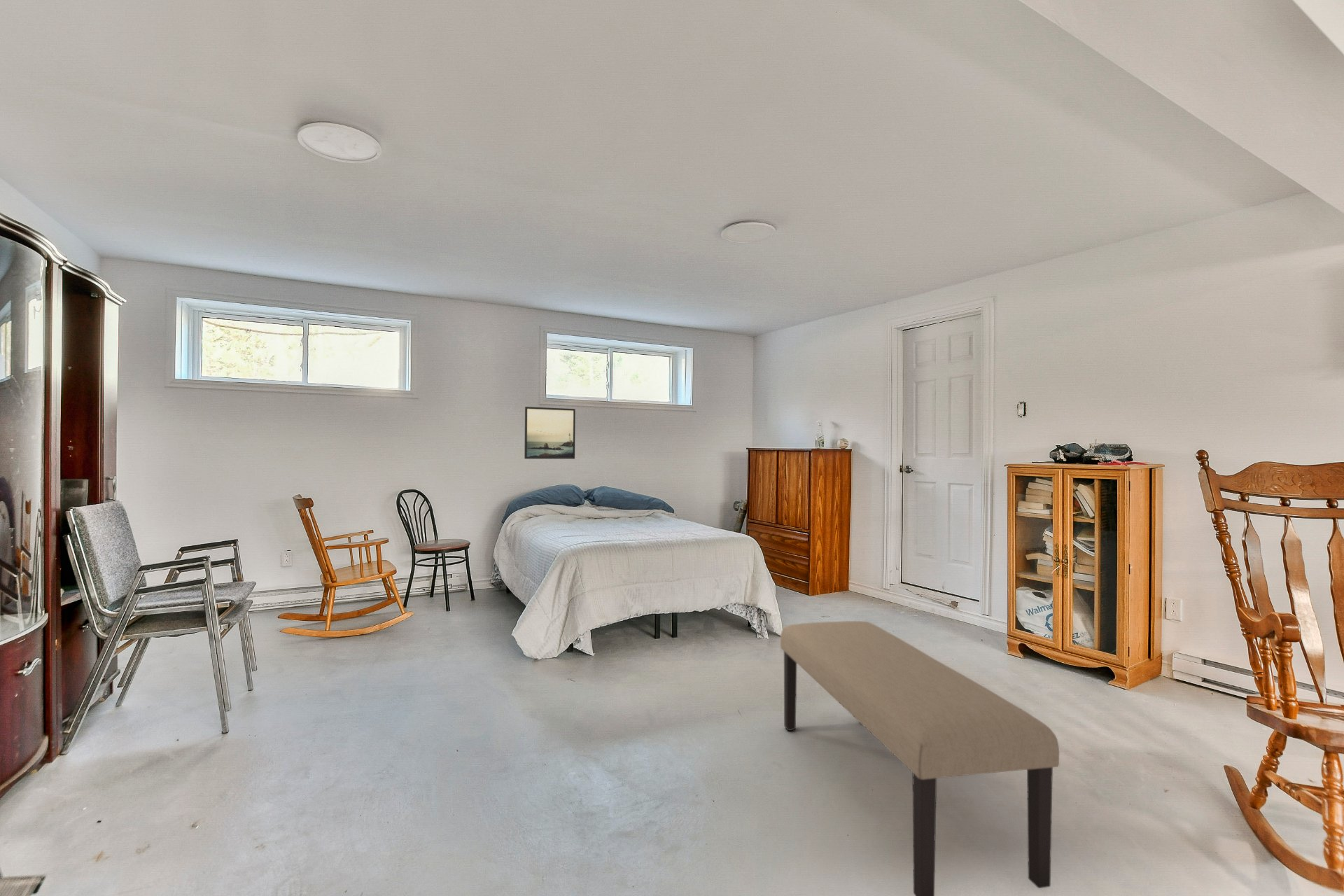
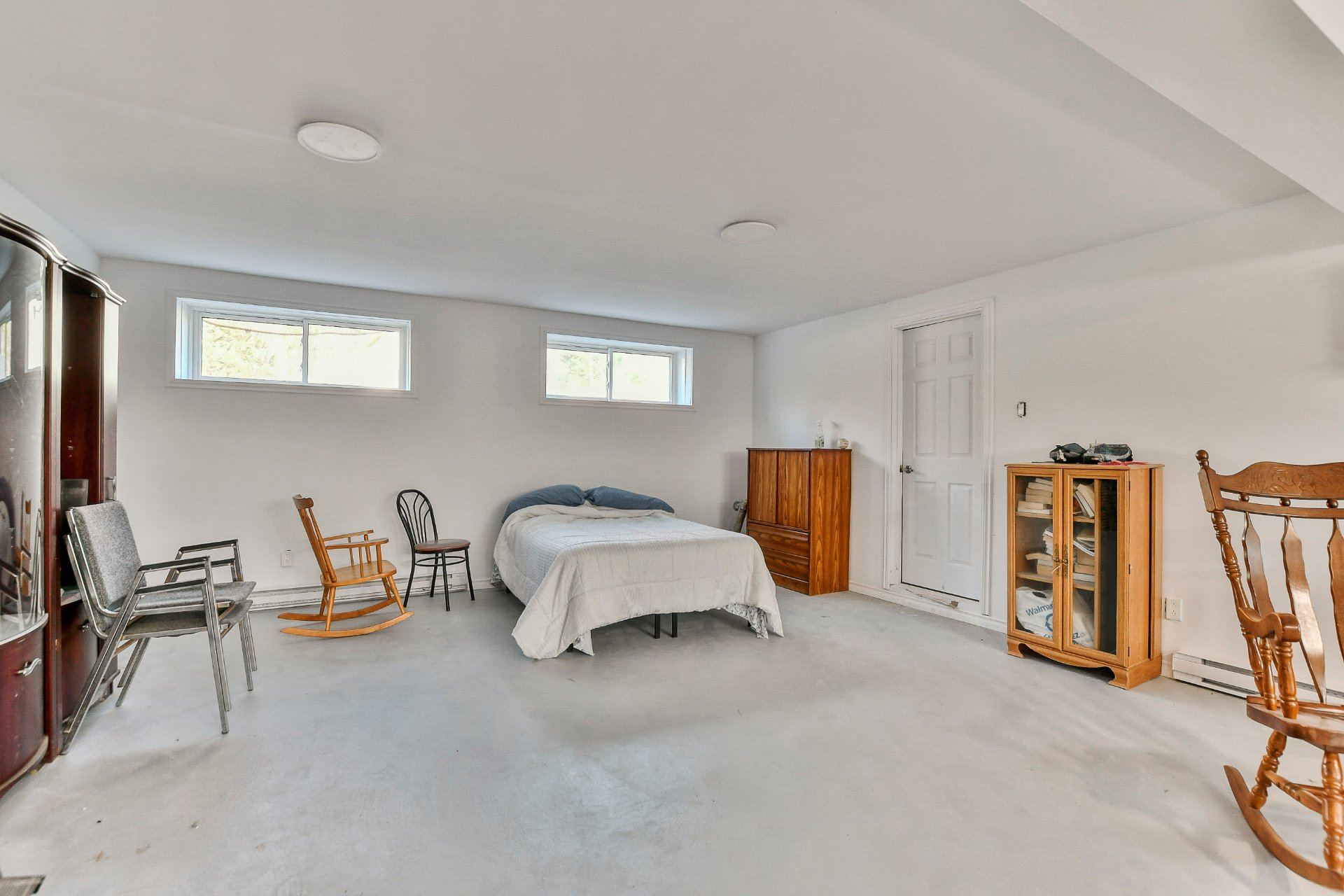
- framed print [524,406,576,459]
- bench [780,620,1060,896]
